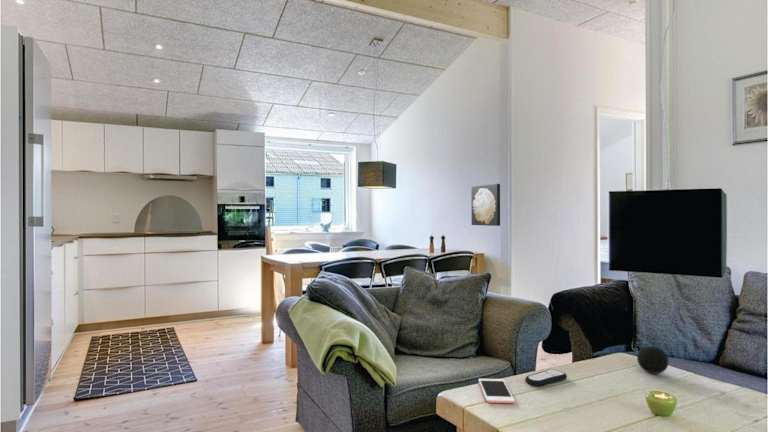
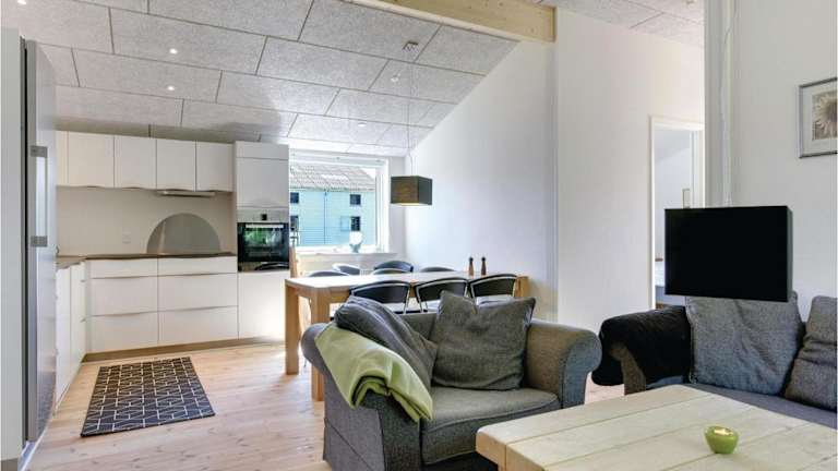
- remote control [524,368,568,387]
- decorative ball [636,345,669,375]
- cell phone [478,378,516,404]
- wall art [470,183,501,227]
